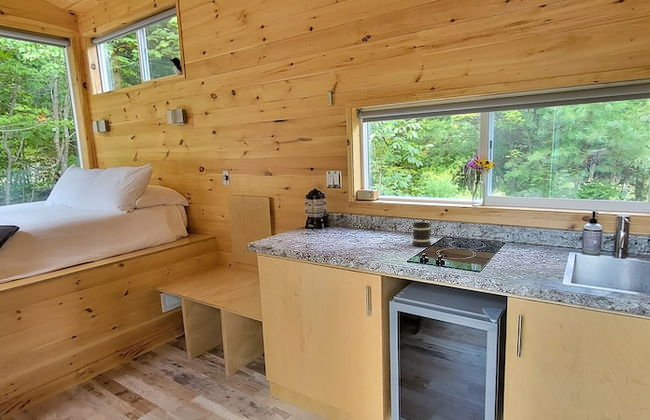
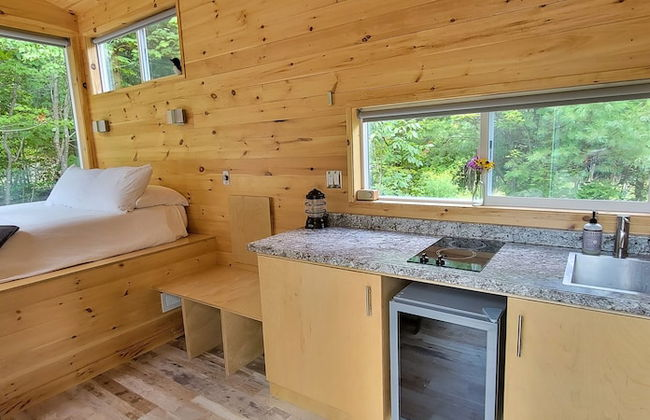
- mug [411,221,432,248]
